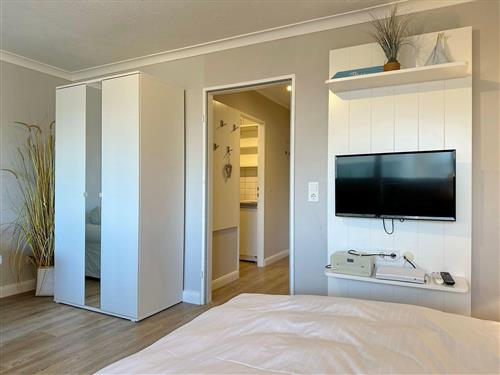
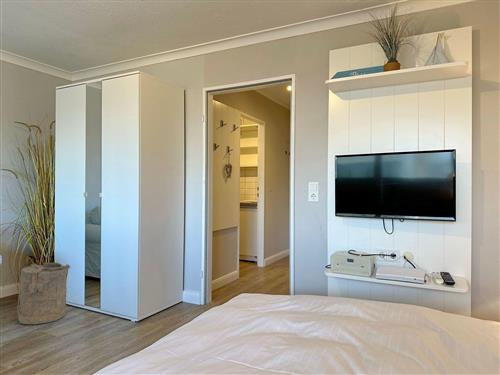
+ laundry hamper [16,261,71,325]
